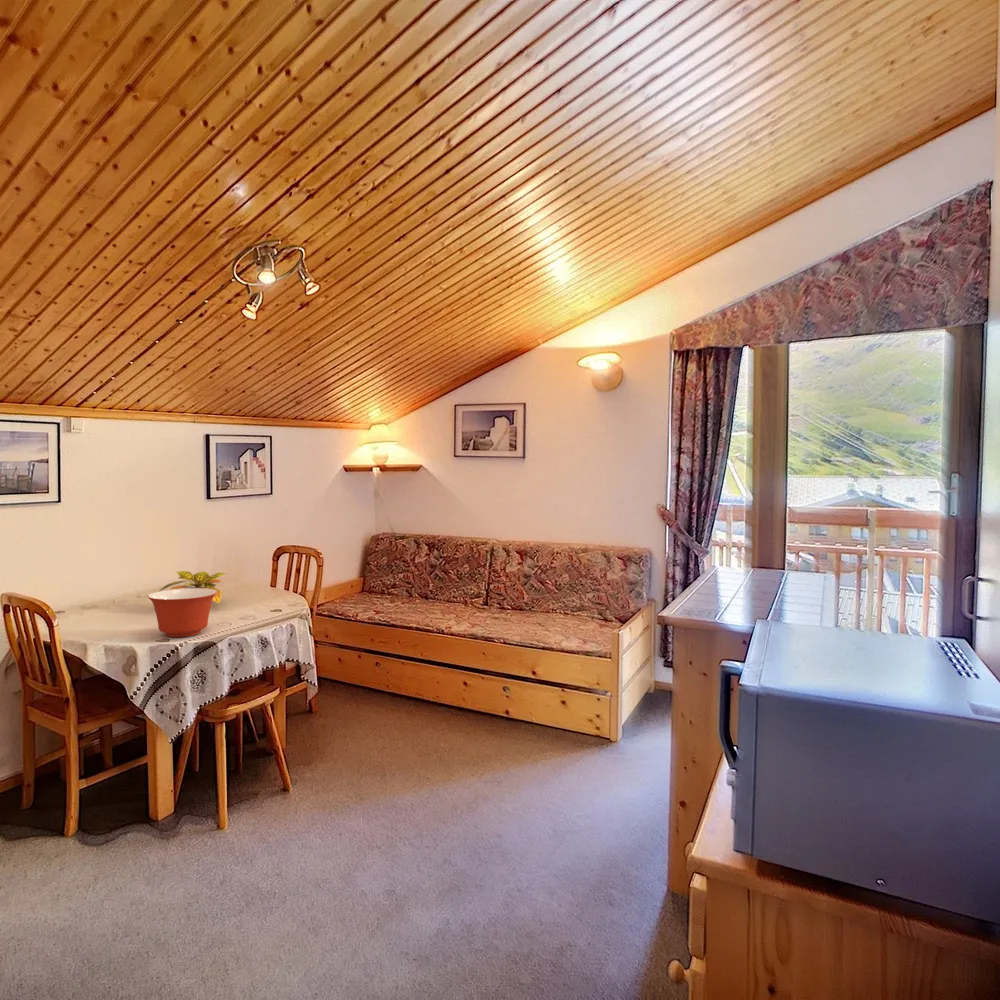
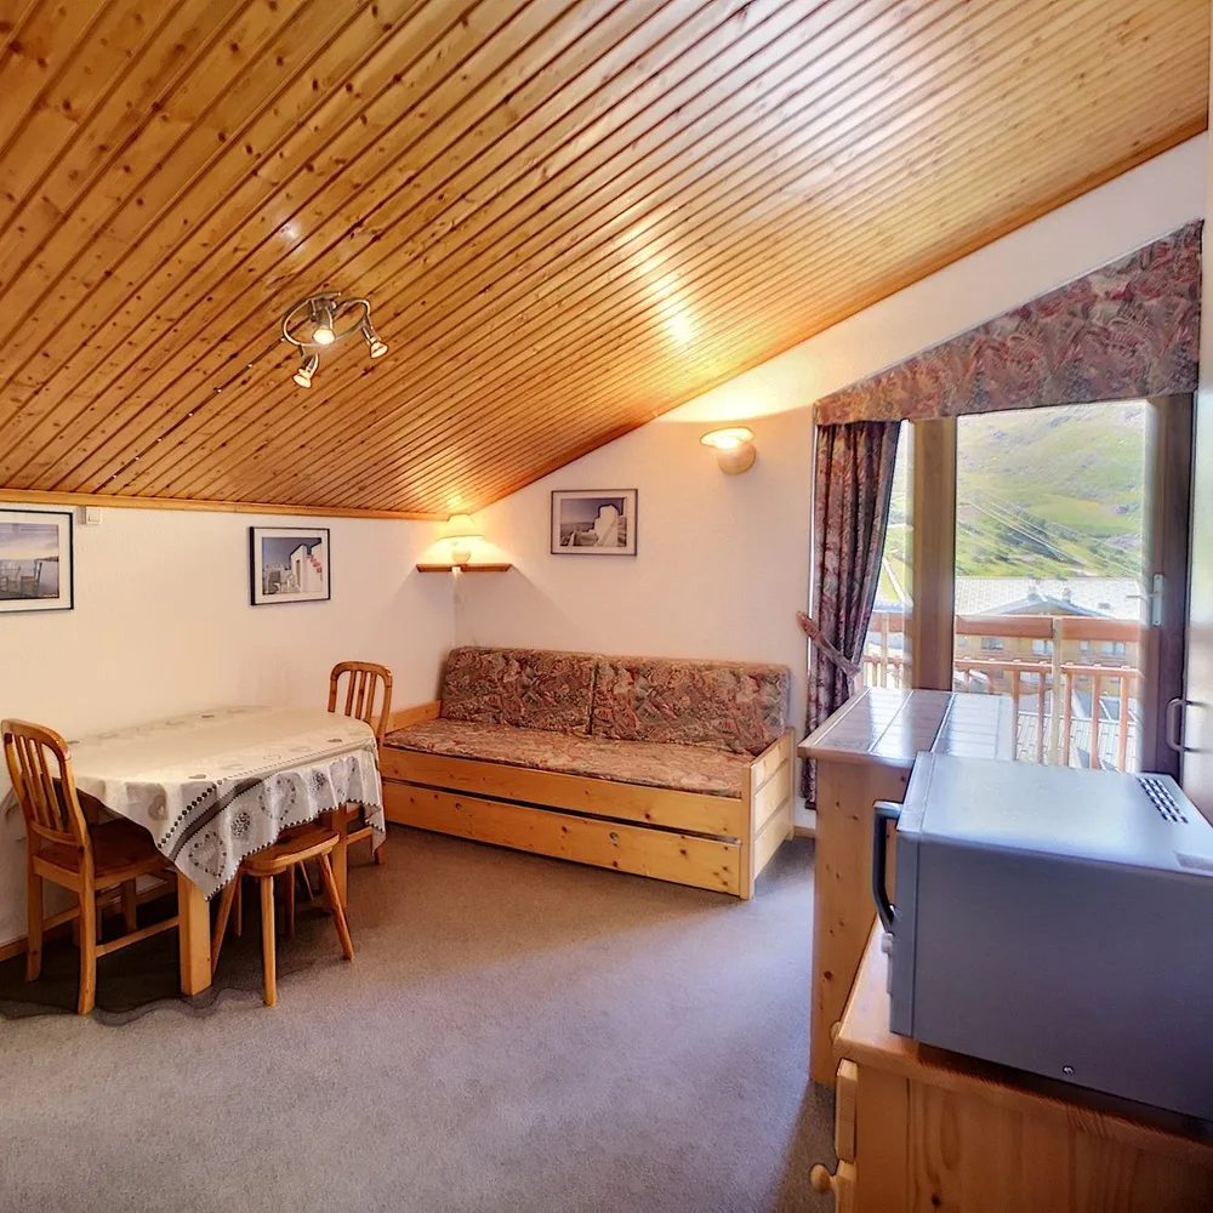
- mixing bowl [147,587,218,638]
- plant [158,570,226,605]
